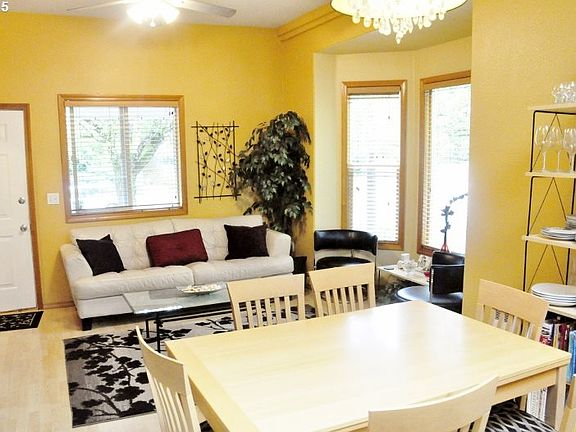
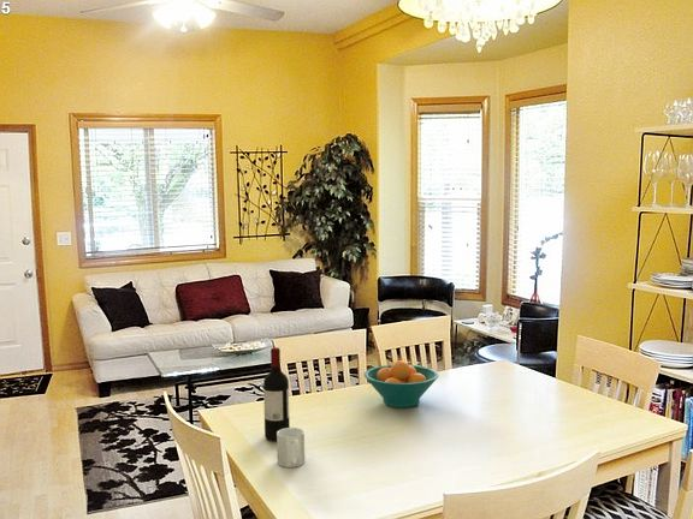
+ fruit bowl [363,359,439,408]
+ wine bottle [262,346,291,442]
+ mug [276,426,306,469]
